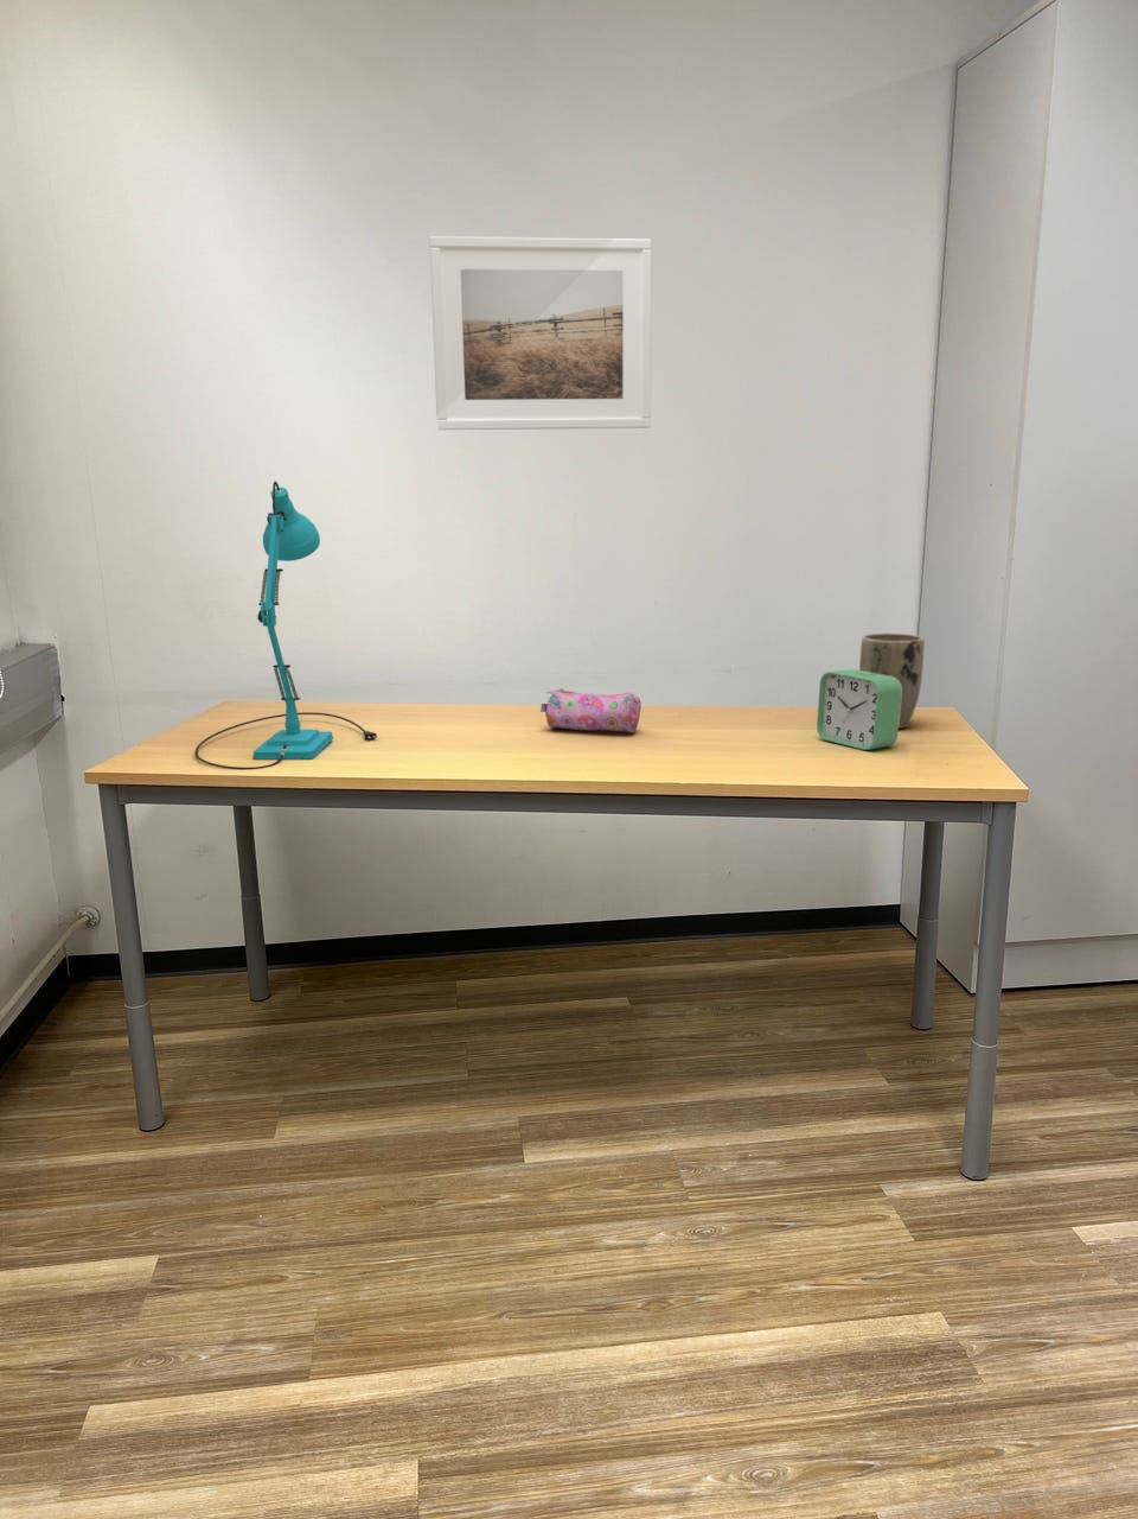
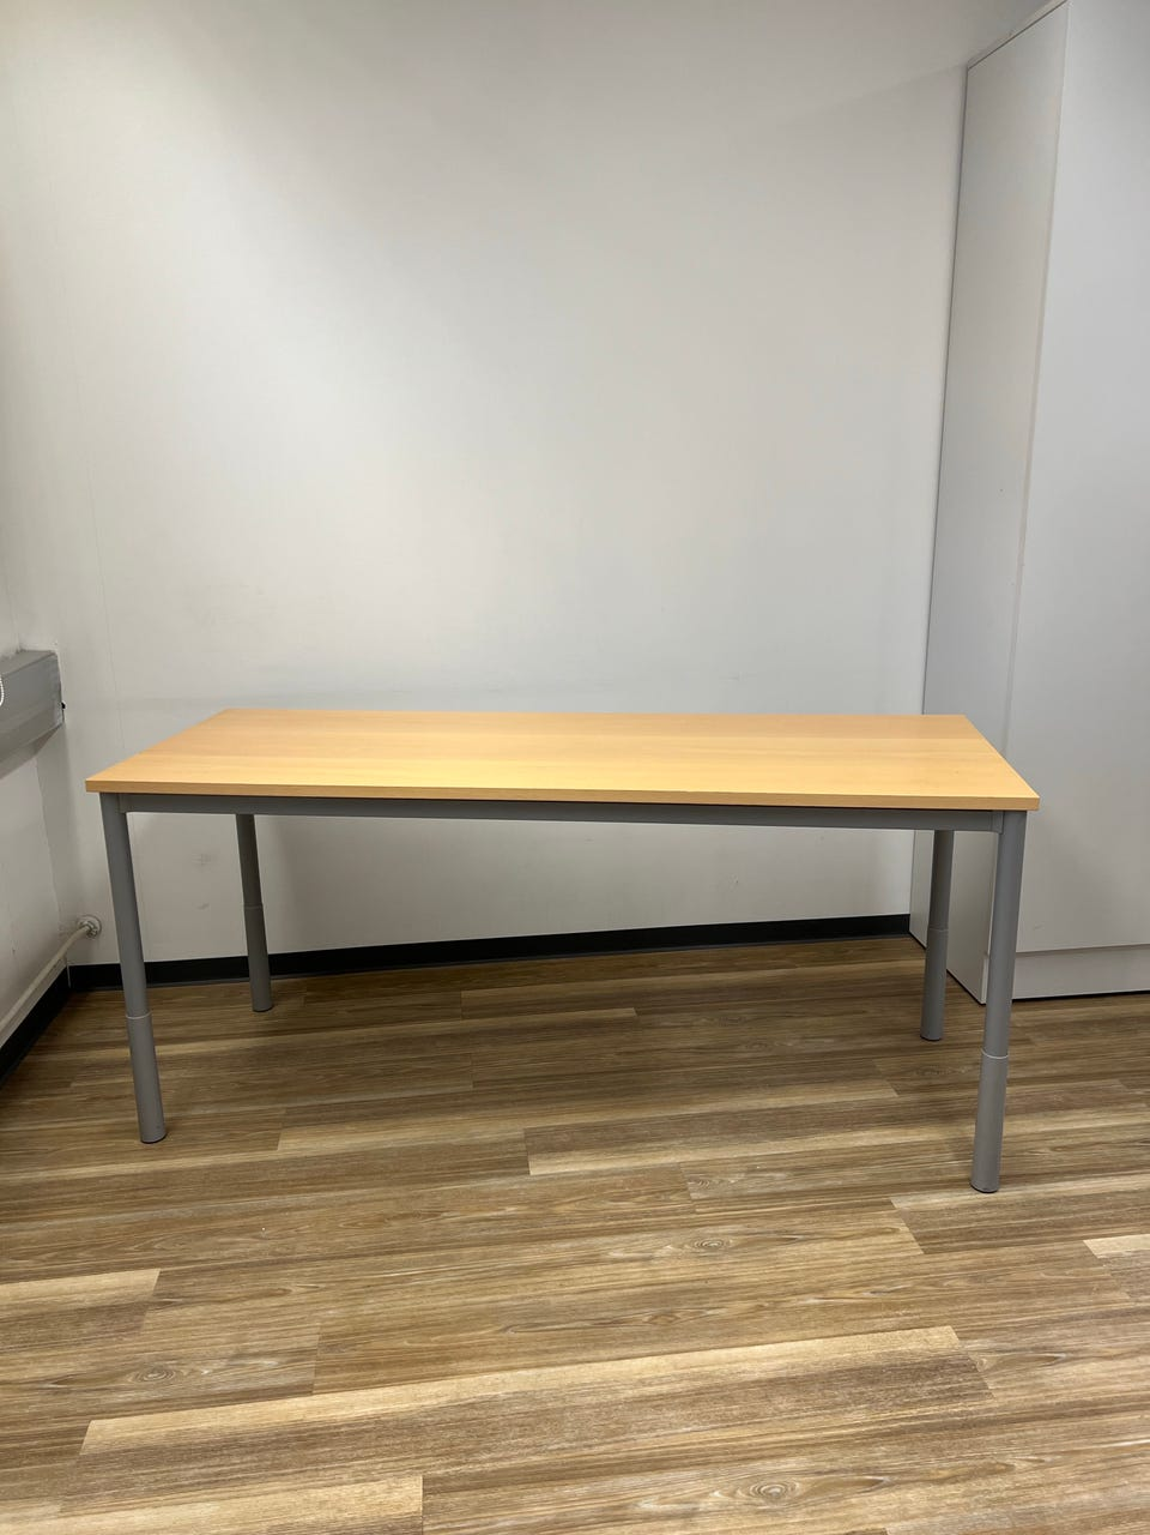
- alarm clock [815,669,903,751]
- pencil case [539,687,642,733]
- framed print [428,234,653,431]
- desk lamp [195,481,378,771]
- plant pot [858,633,925,730]
